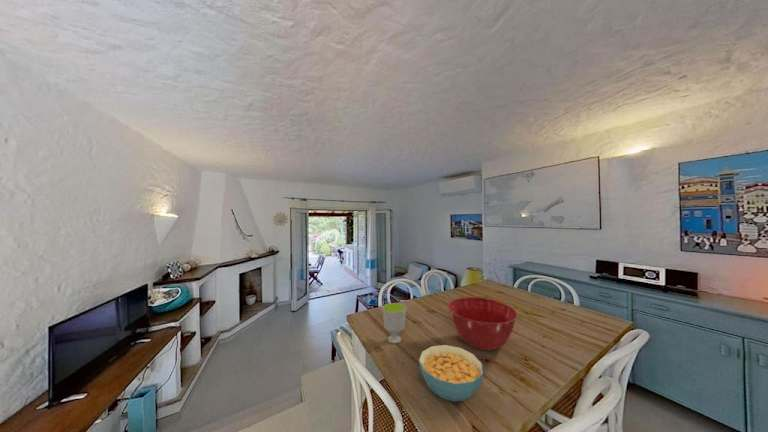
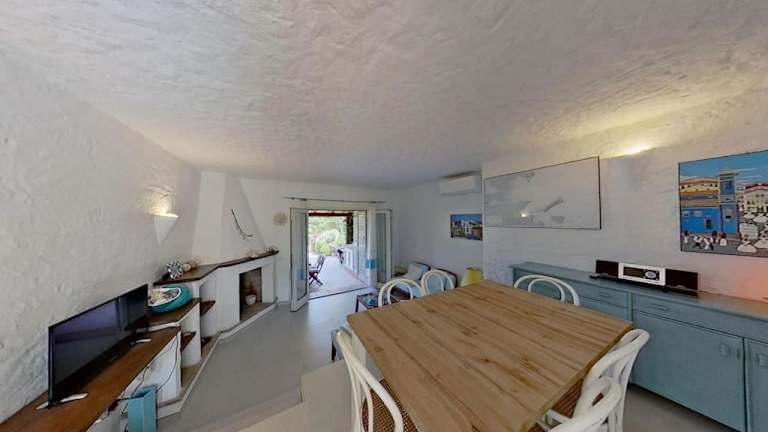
- cereal bowl [418,344,484,403]
- mixing bowl [447,296,519,352]
- cup [381,302,407,344]
